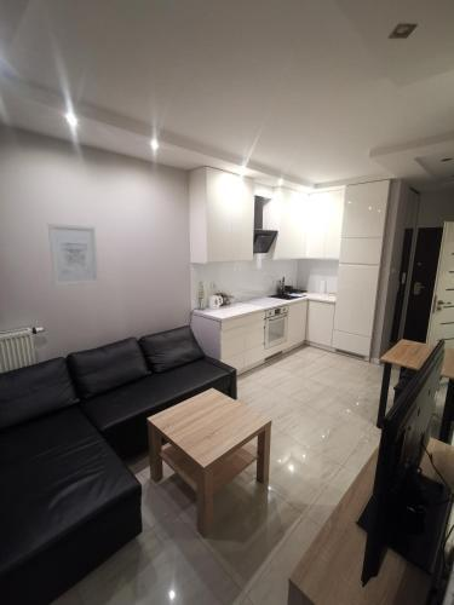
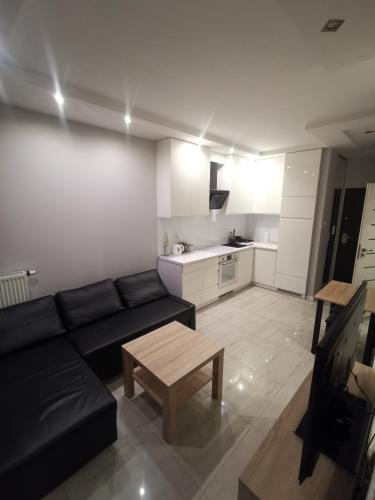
- wall art [47,223,100,288]
